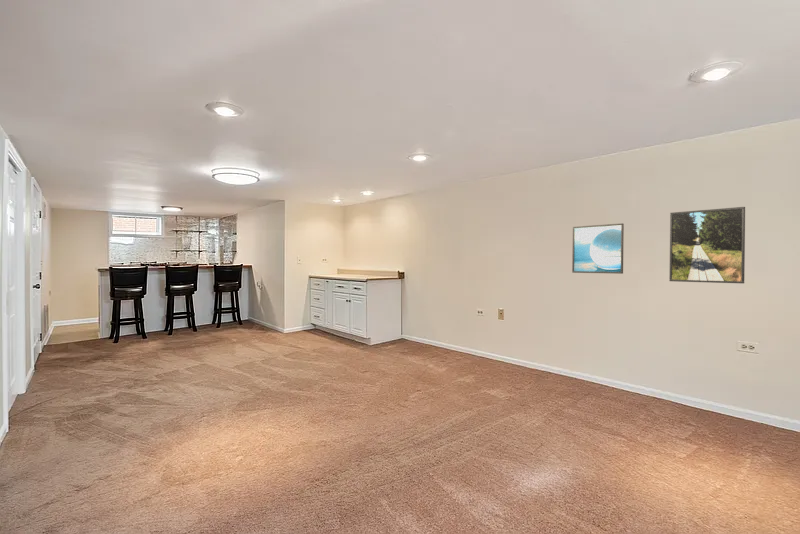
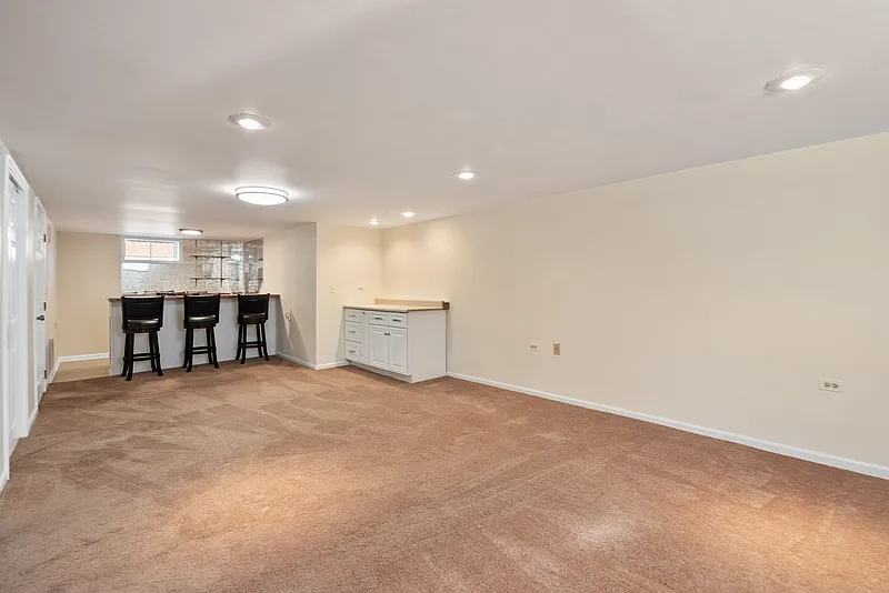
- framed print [571,222,625,275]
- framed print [668,206,746,284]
